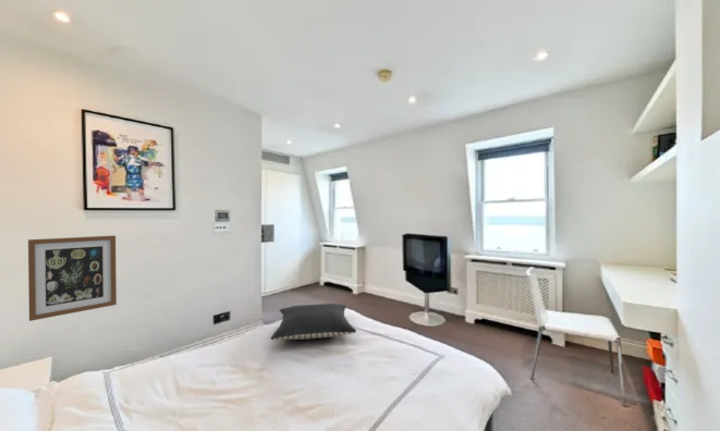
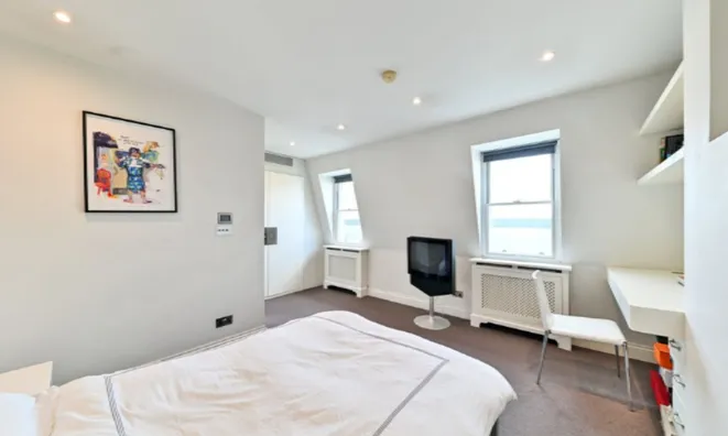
- wall art [27,234,118,322]
- pillow [270,303,357,341]
